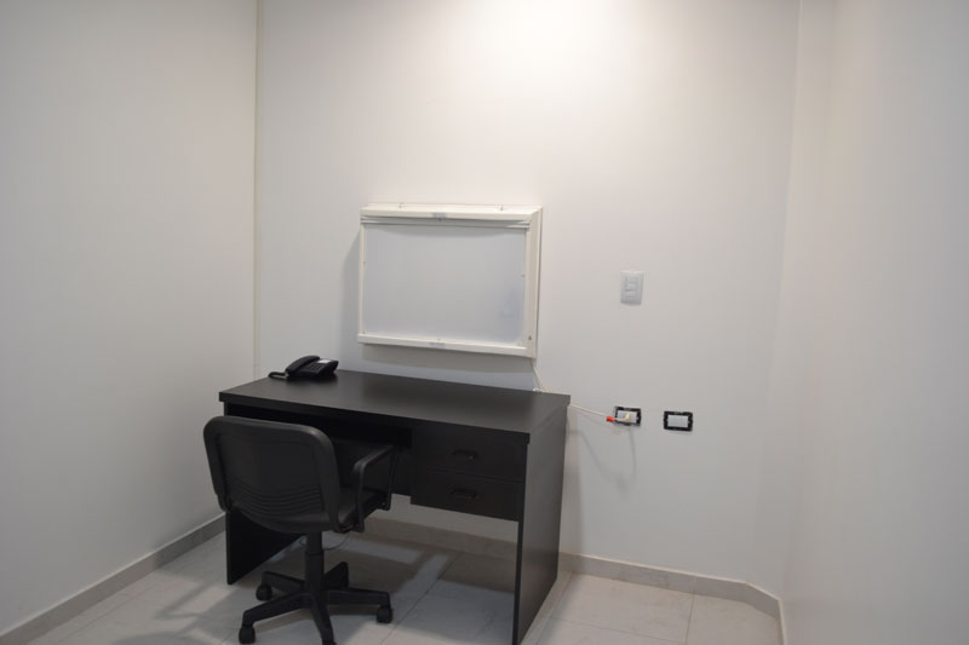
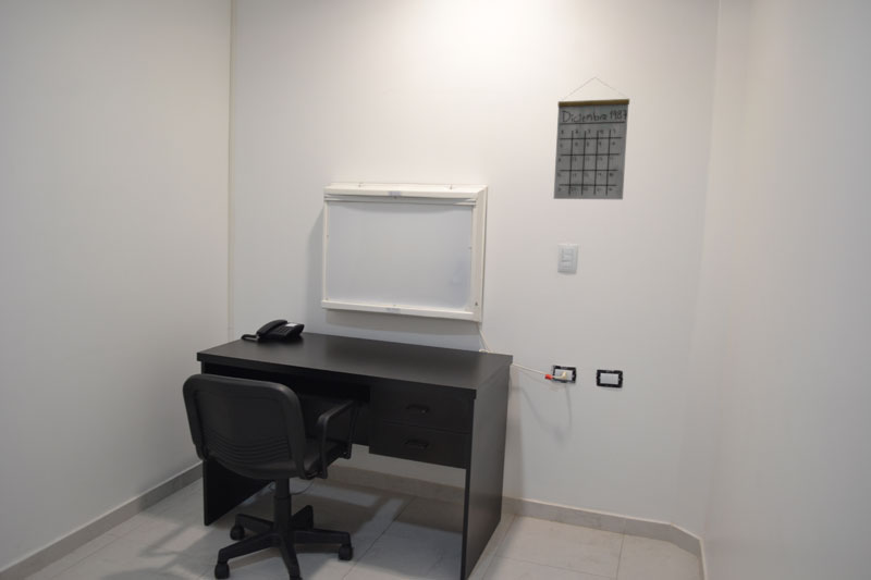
+ calendar [553,76,630,200]
